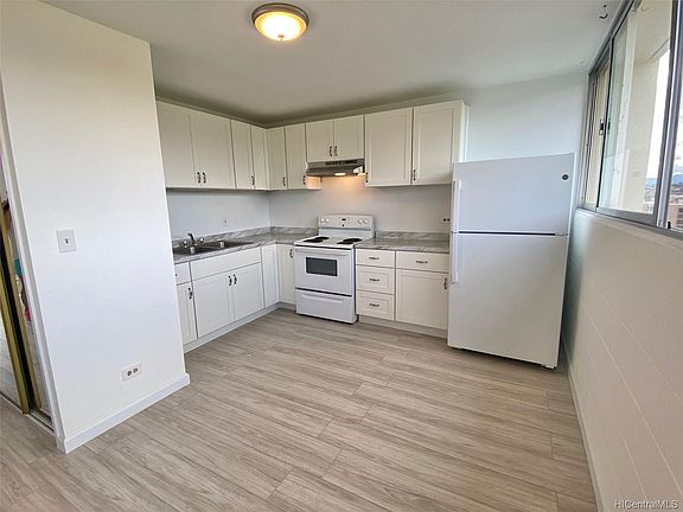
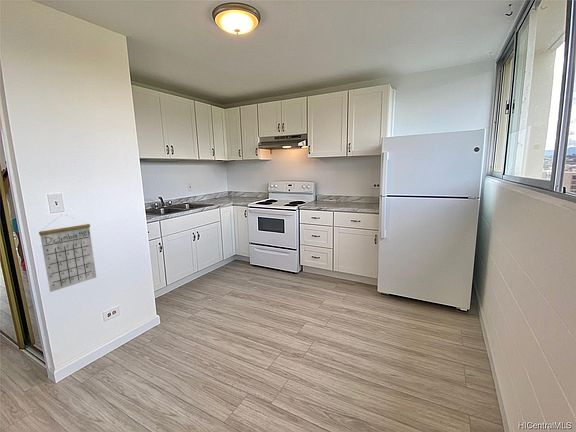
+ calendar [38,214,97,293]
